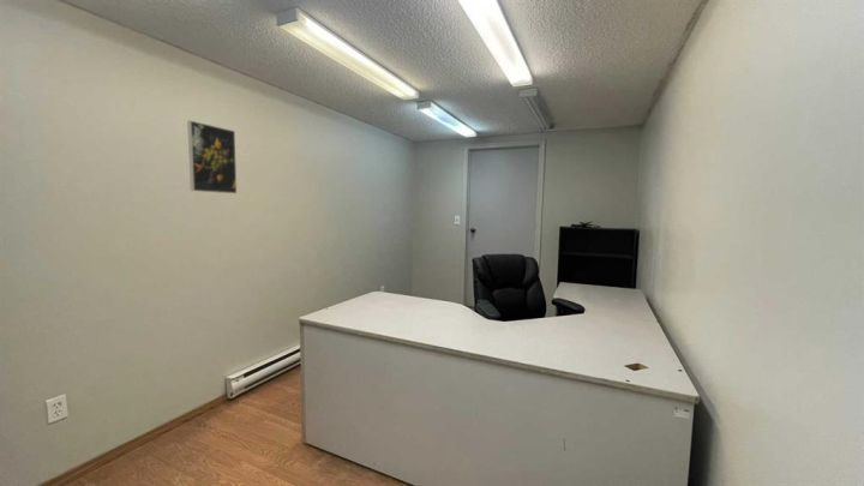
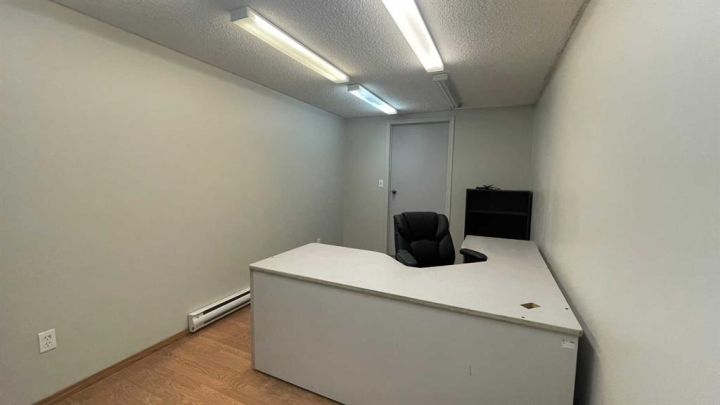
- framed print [186,120,238,194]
